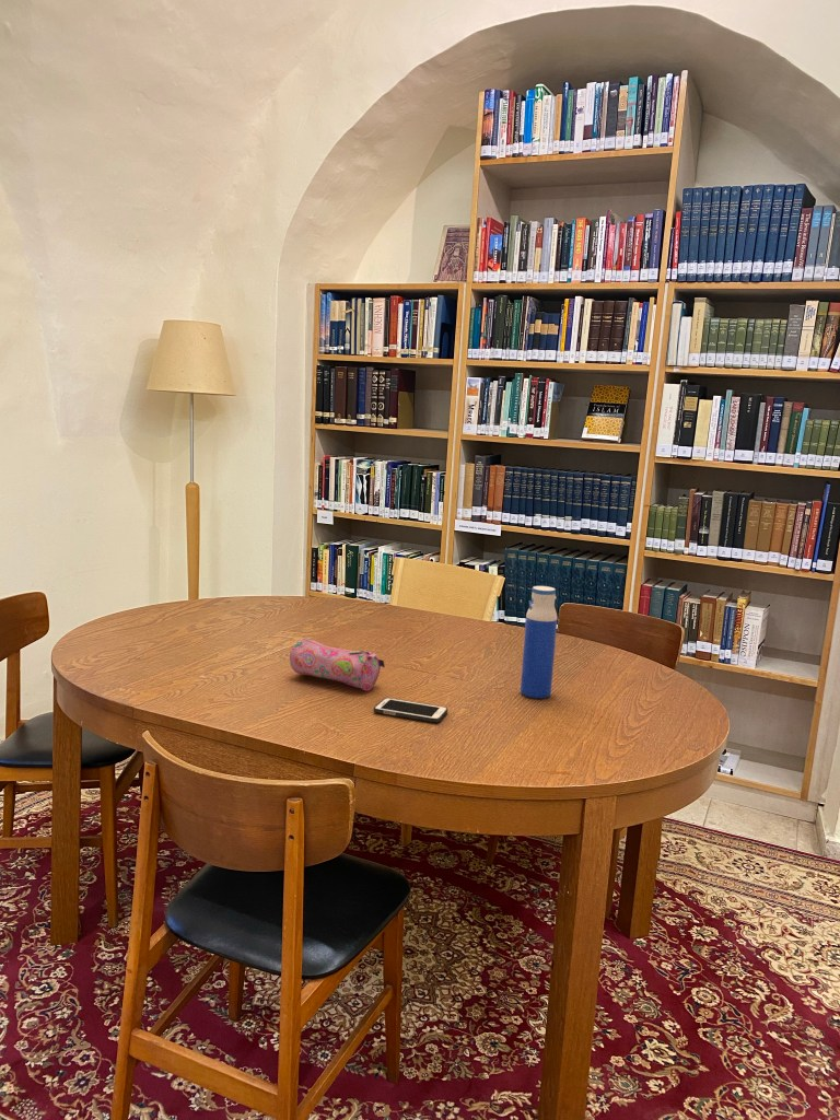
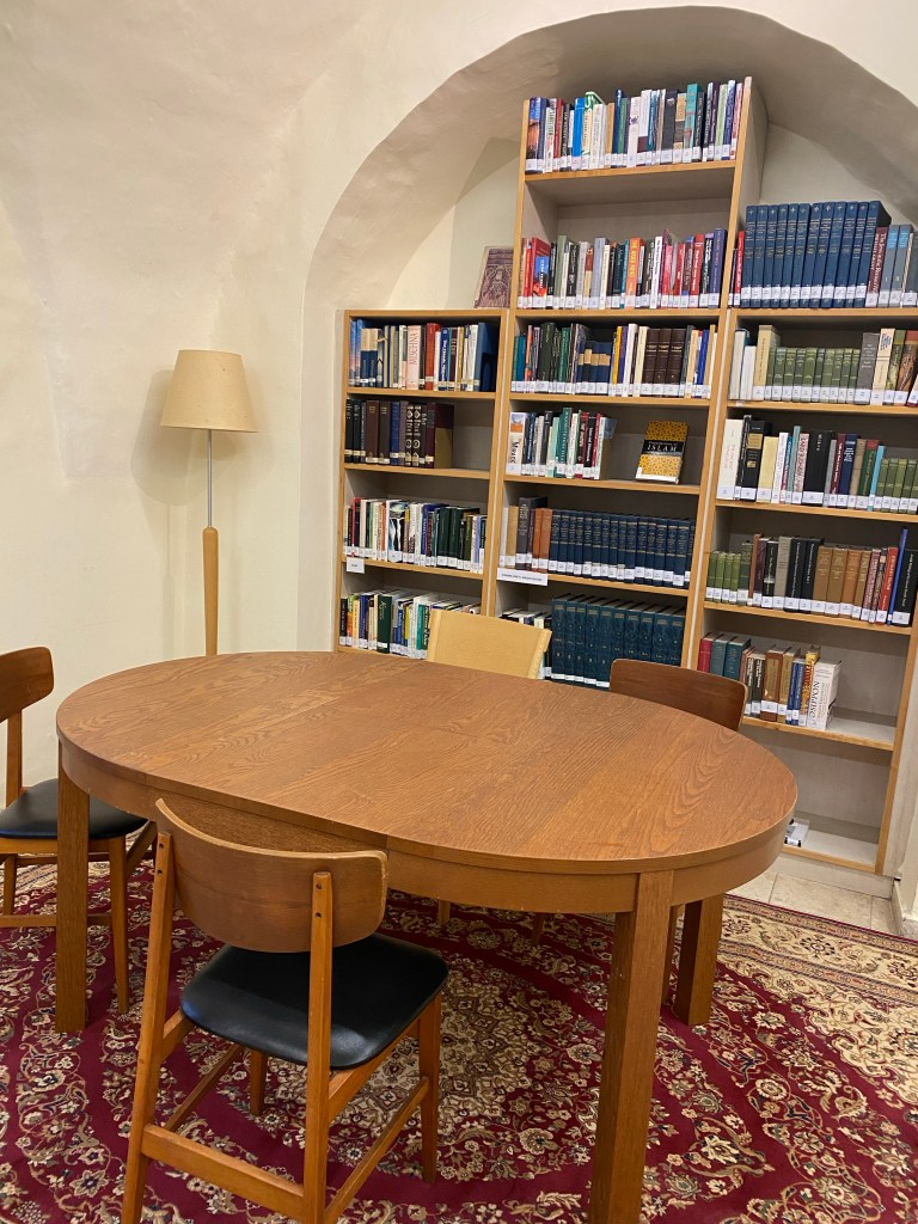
- pencil case [289,638,386,692]
- cell phone [373,697,448,723]
- water bottle [520,585,558,699]
